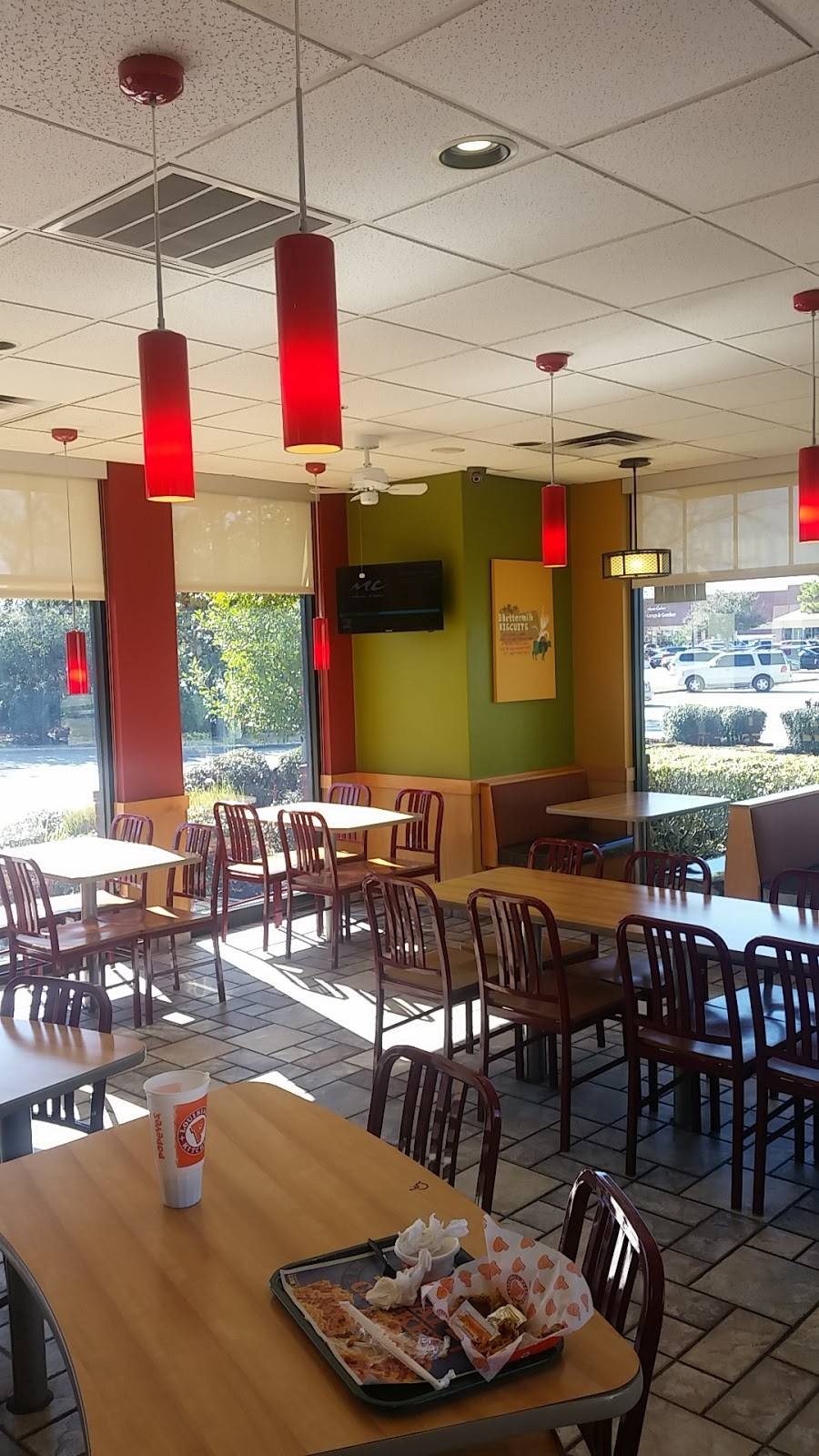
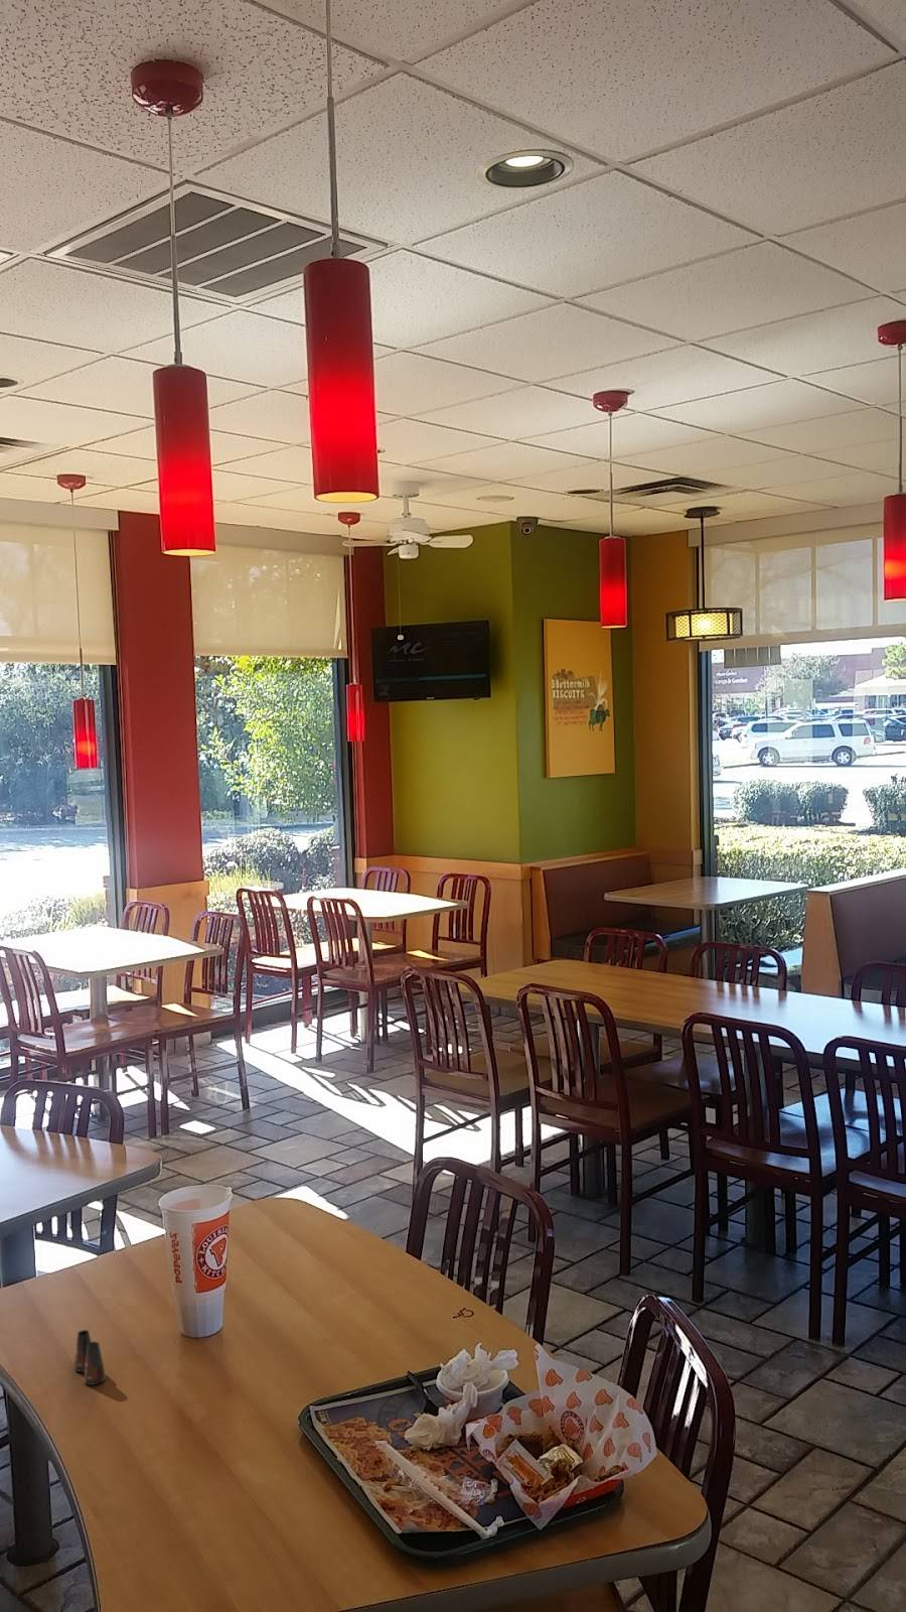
+ salt shaker [73,1329,106,1386]
